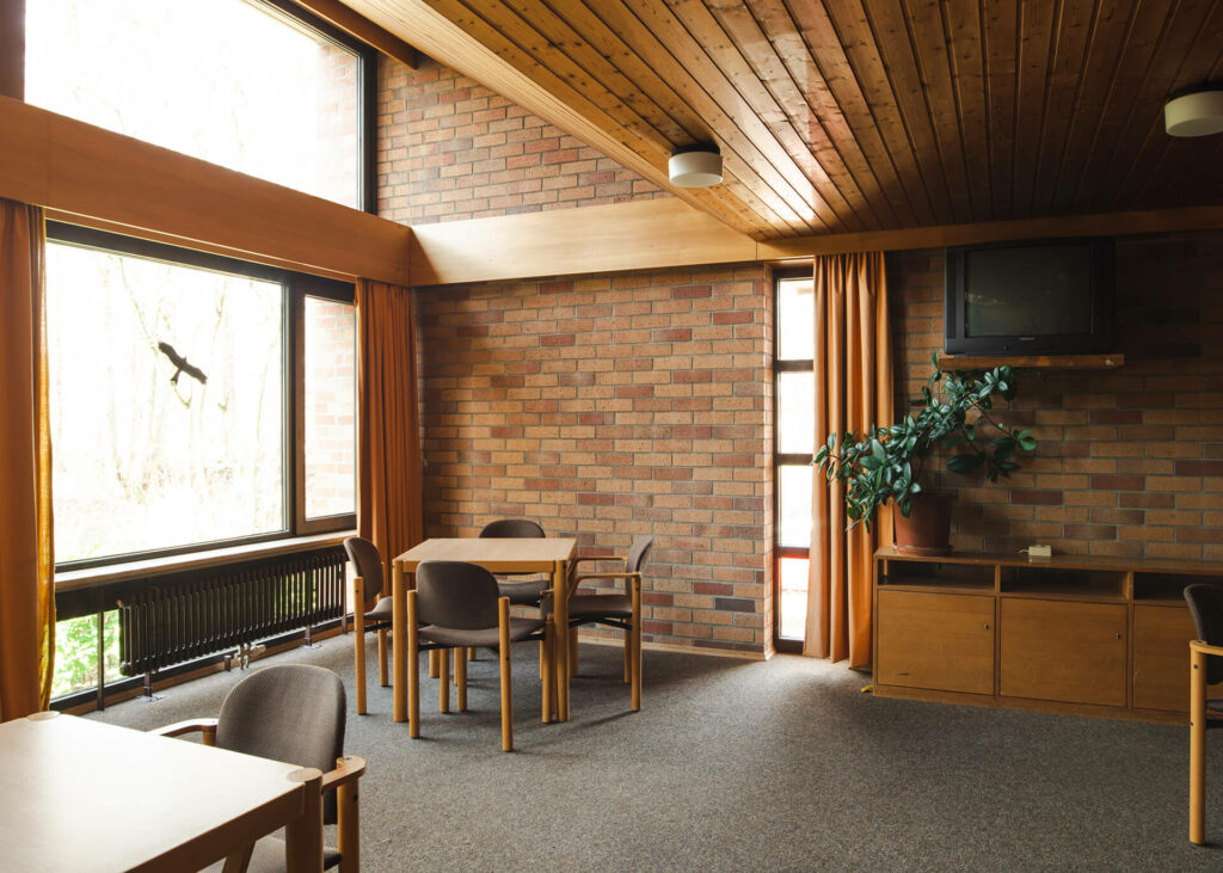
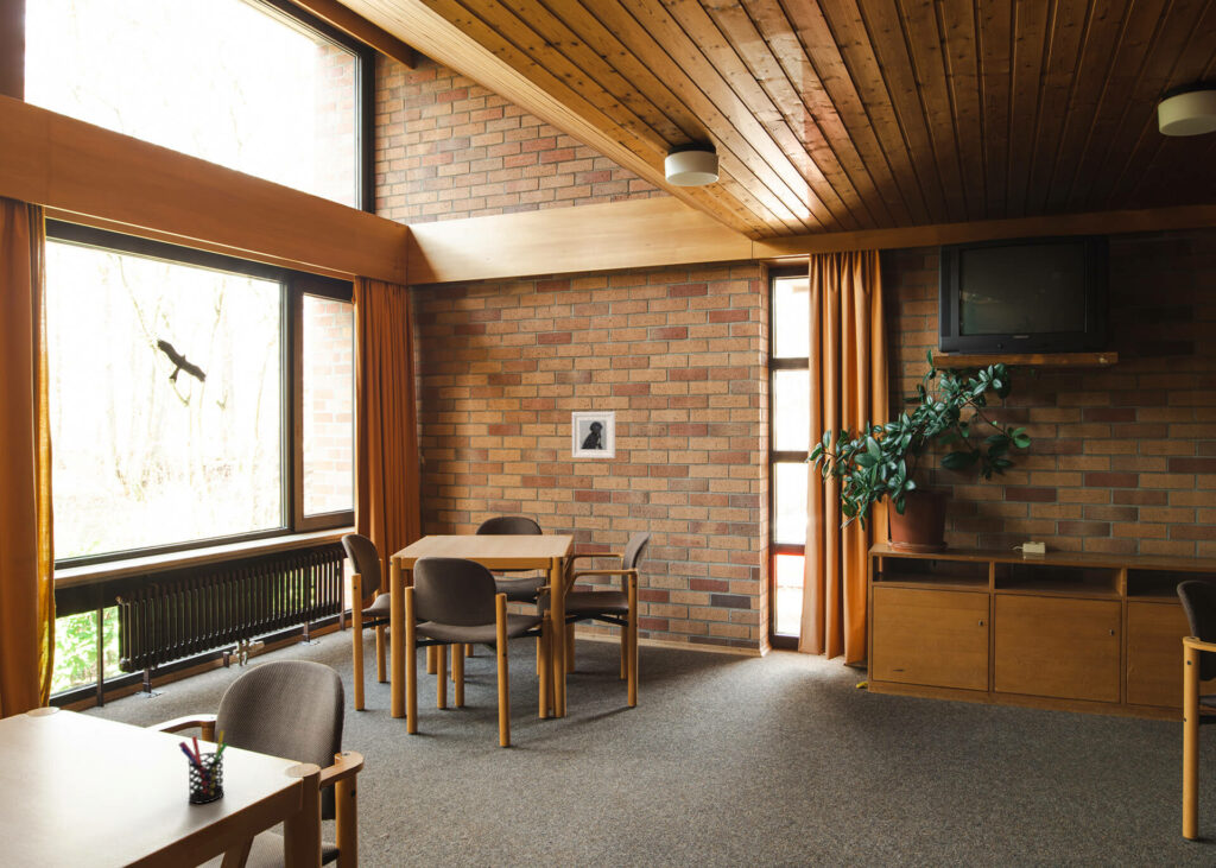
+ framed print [571,411,616,460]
+ pen holder [177,729,228,805]
